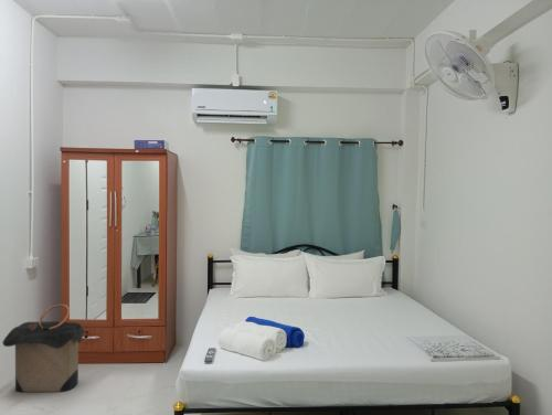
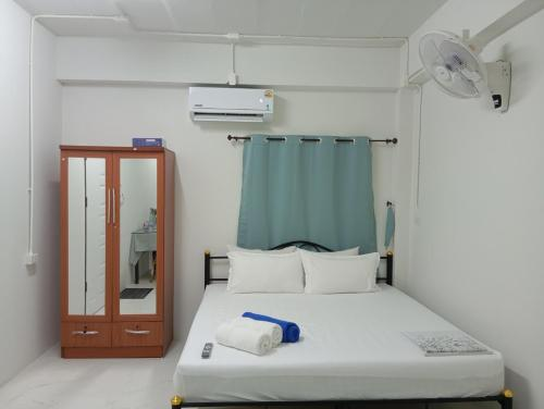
- laundry hamper [1,304,87,393]
